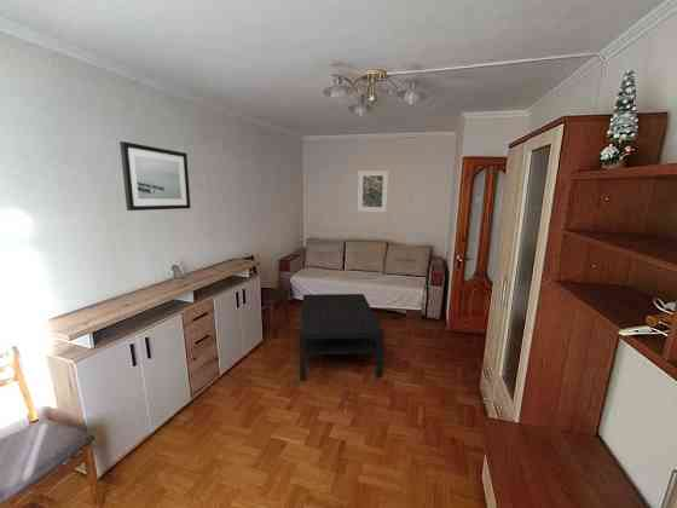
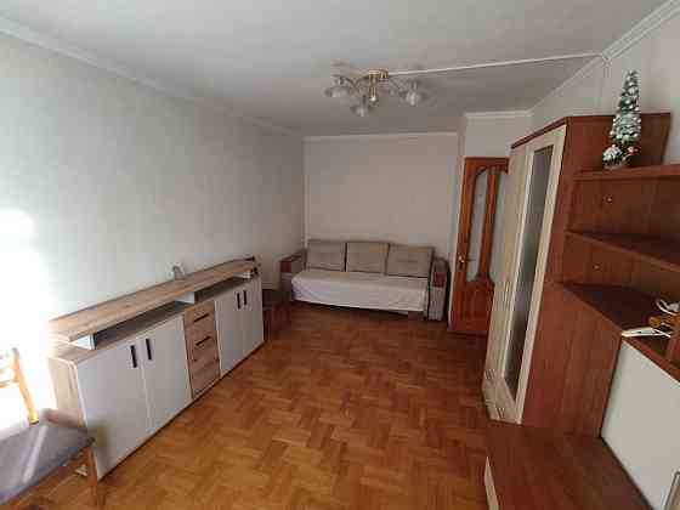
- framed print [357,169,389,213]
- wall art [118,140,192,212]
- coffee table [299,293,386,381]
